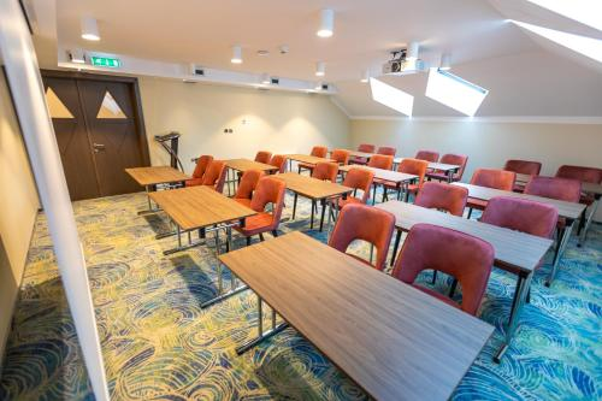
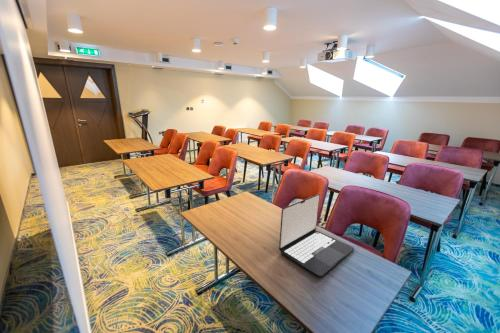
+ laptop [278,193,355,278]
